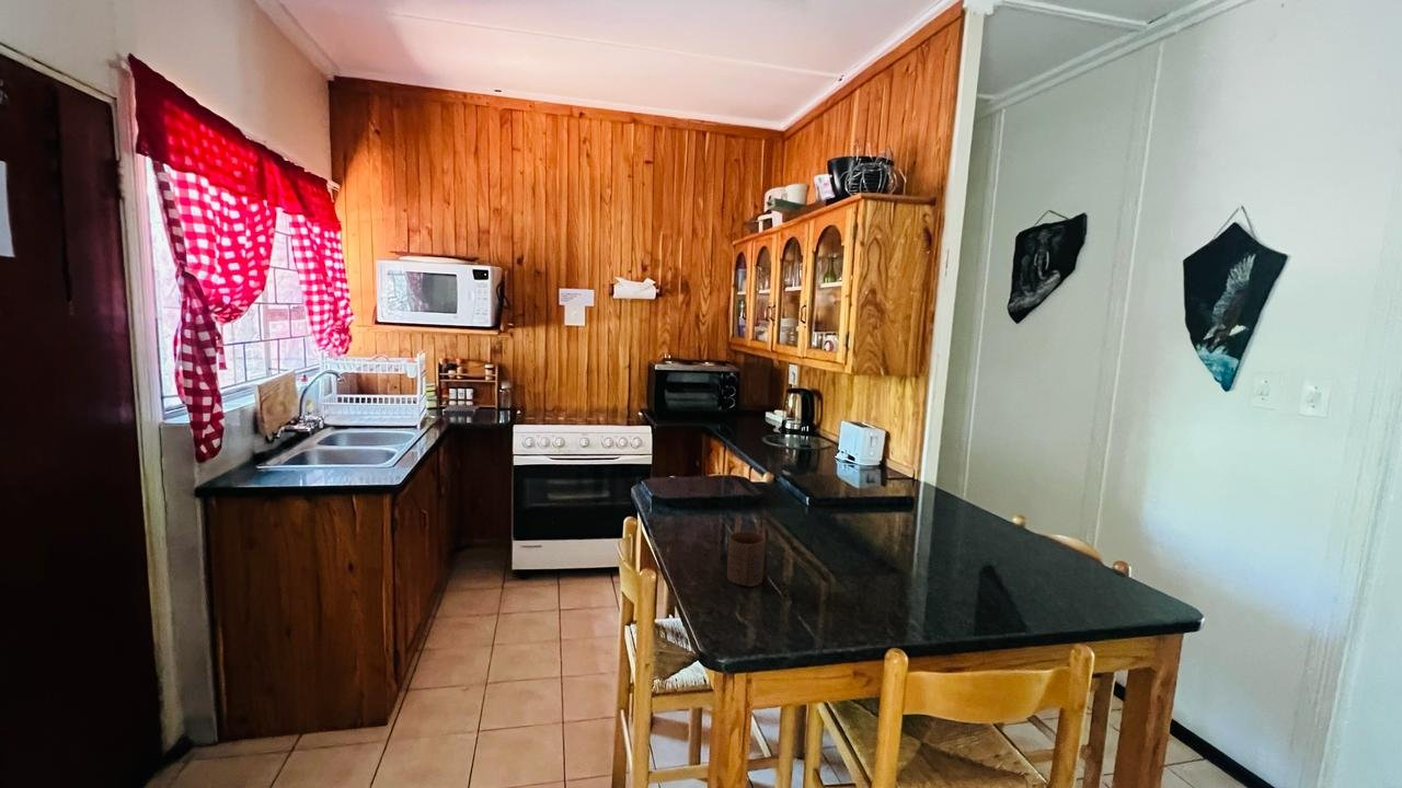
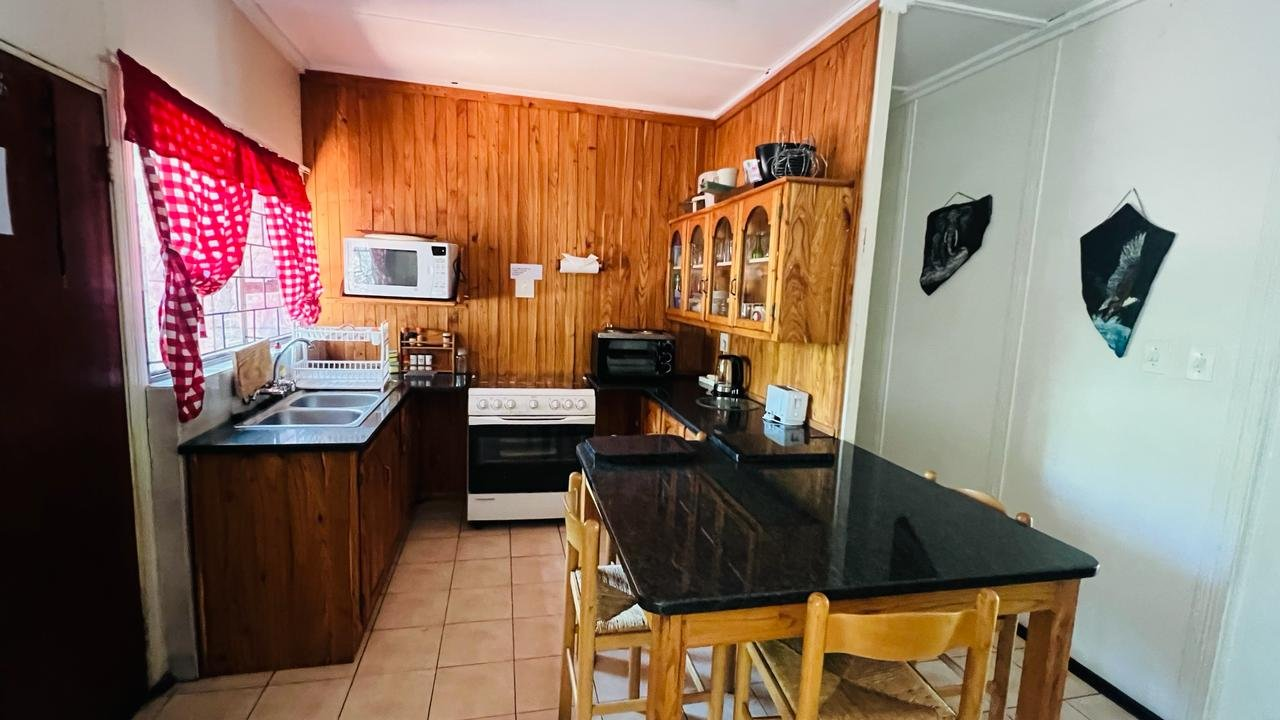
- cup [726,531,767,588]
